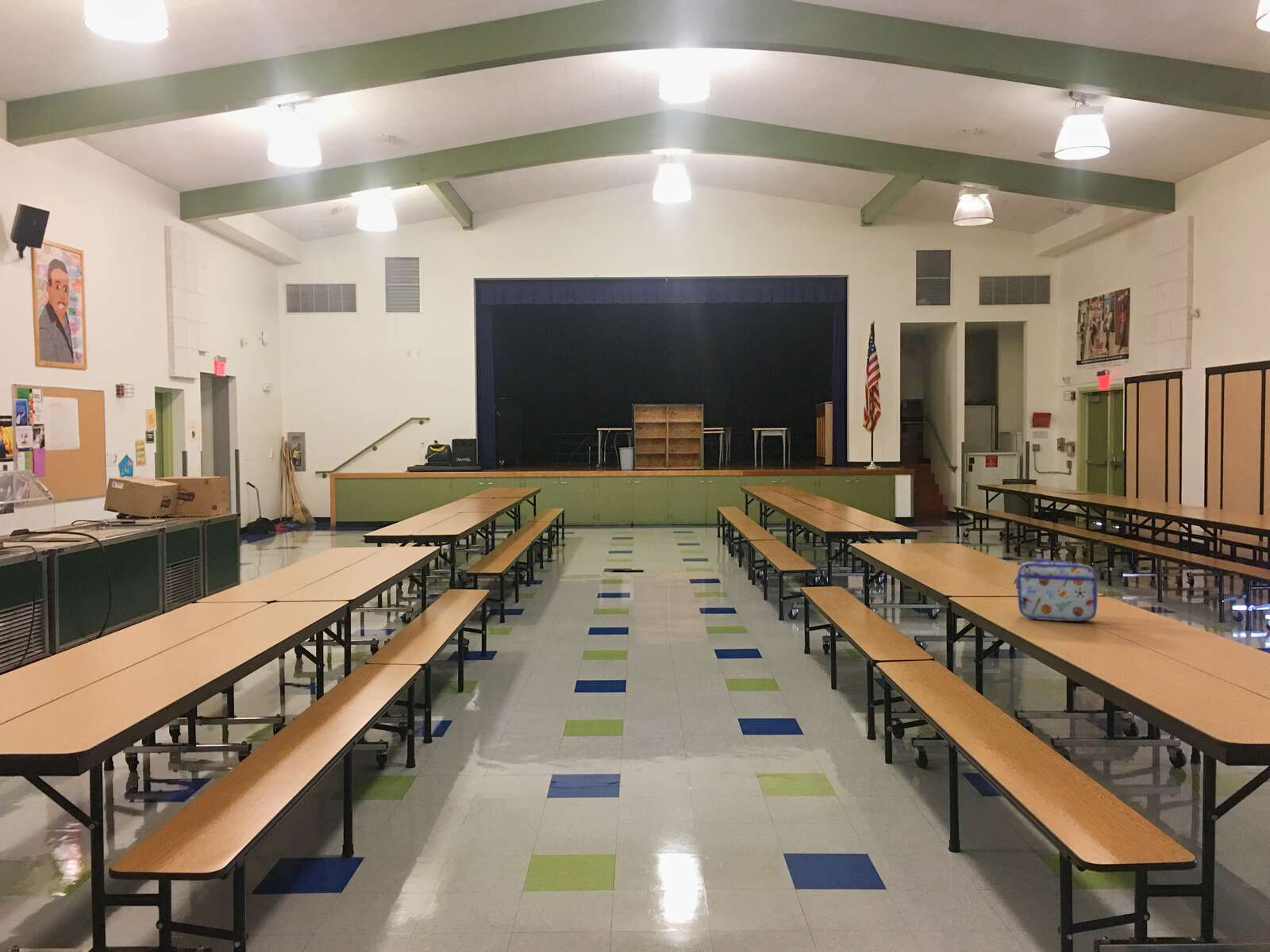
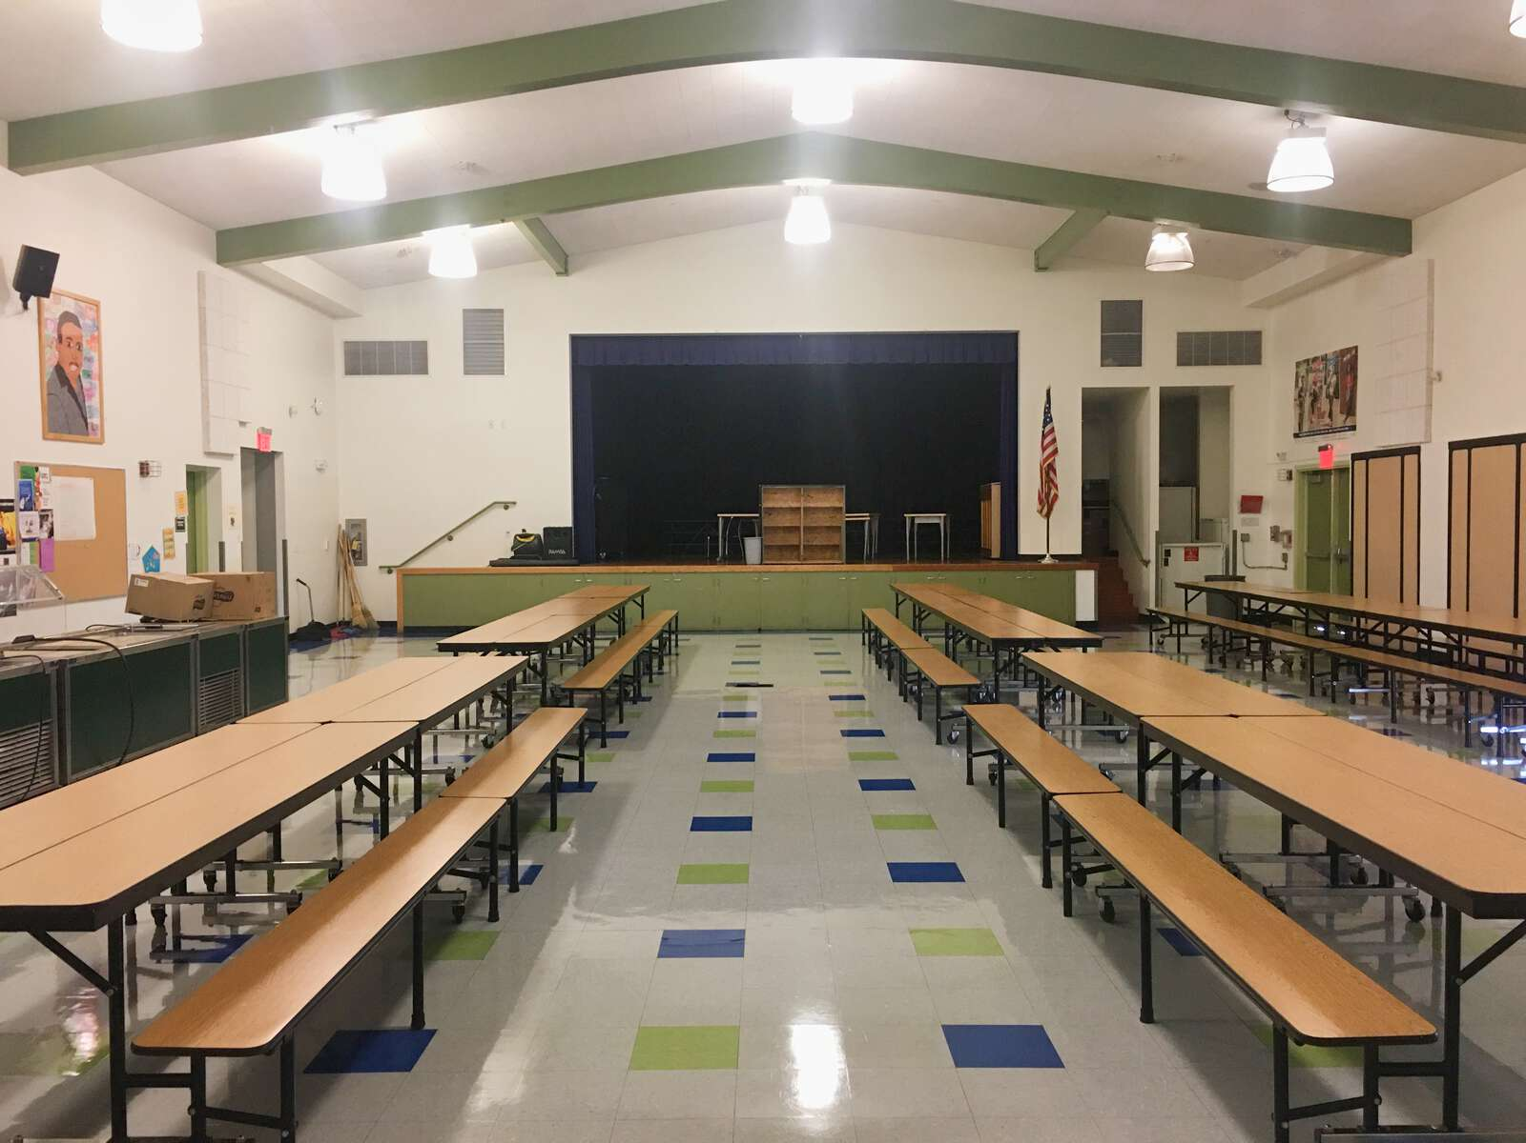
- lunch box [1012,557,1099,622]
